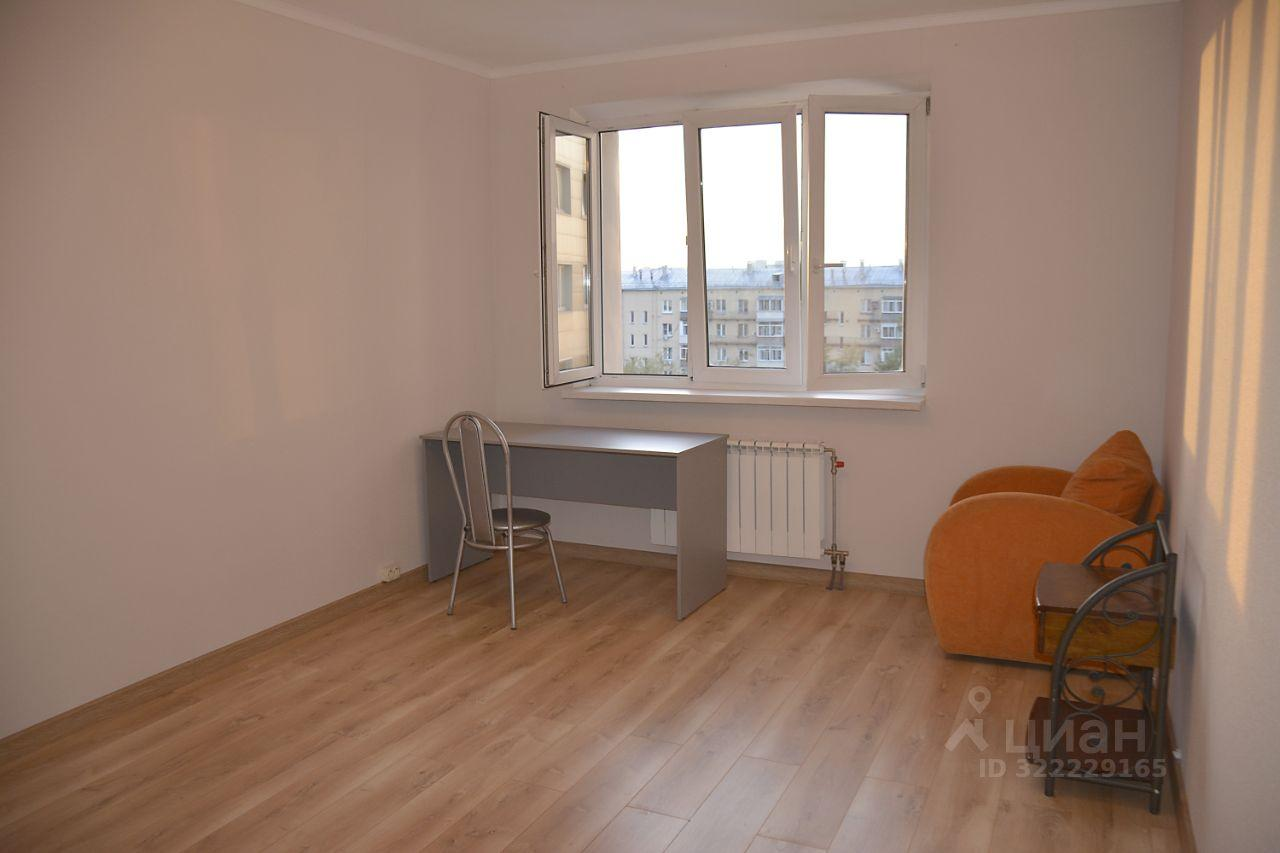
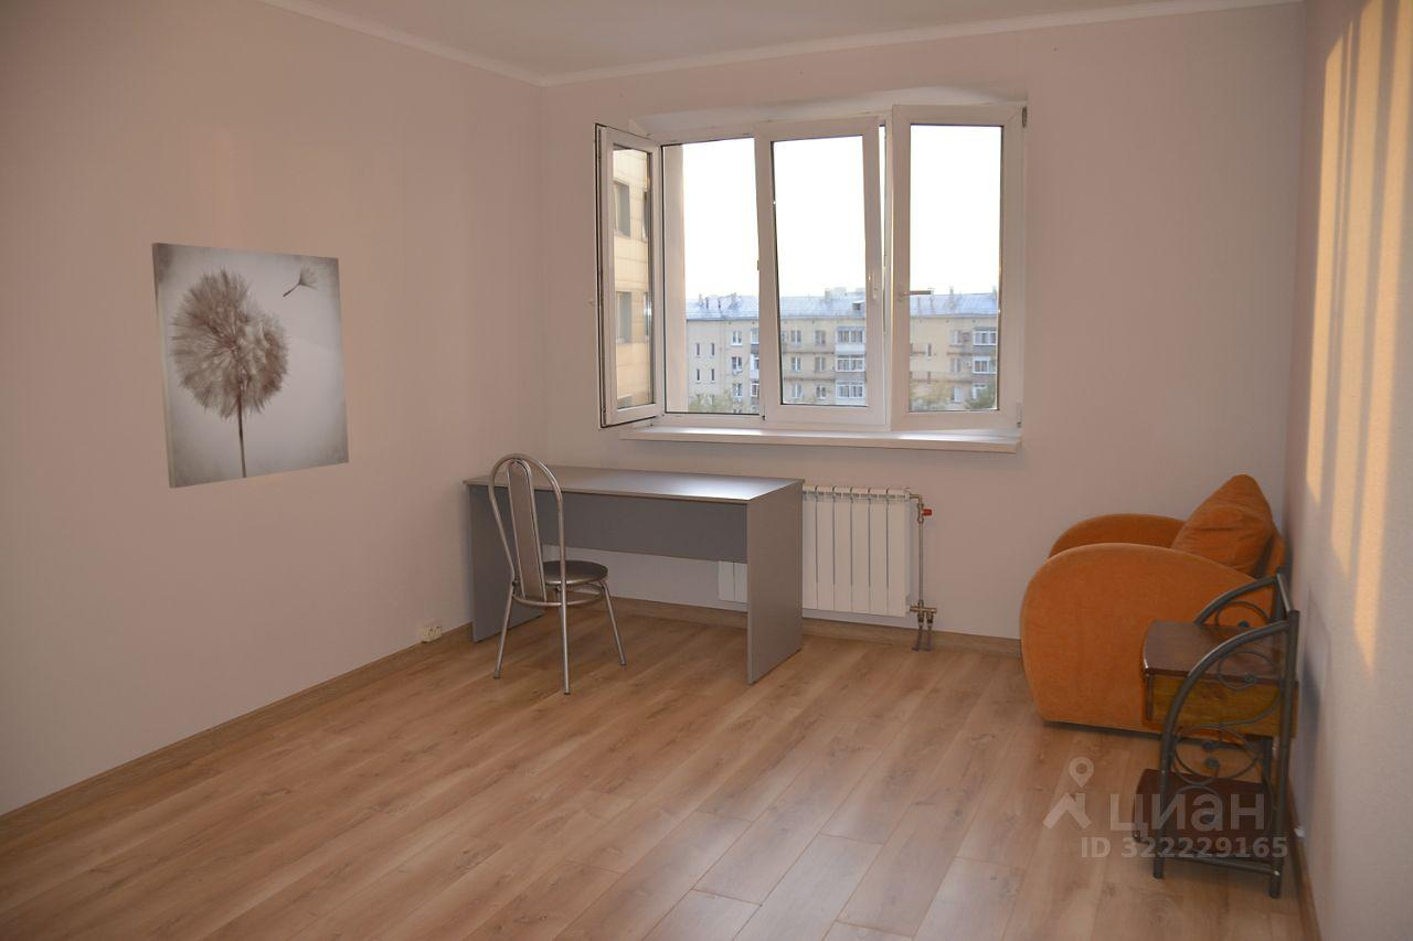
+ wall art [150,242,350,489]
